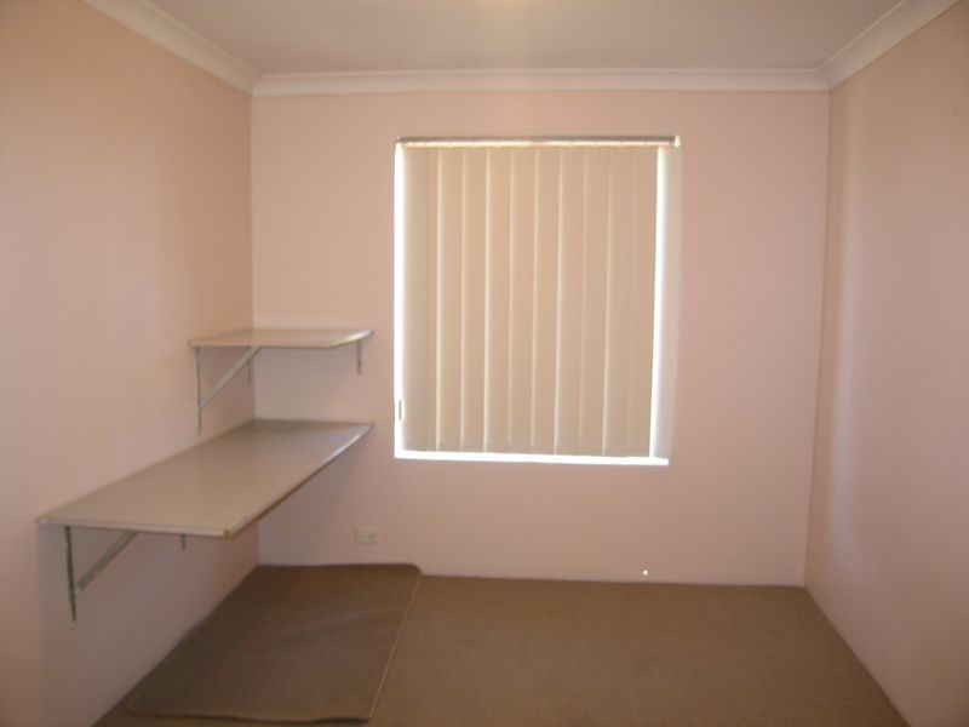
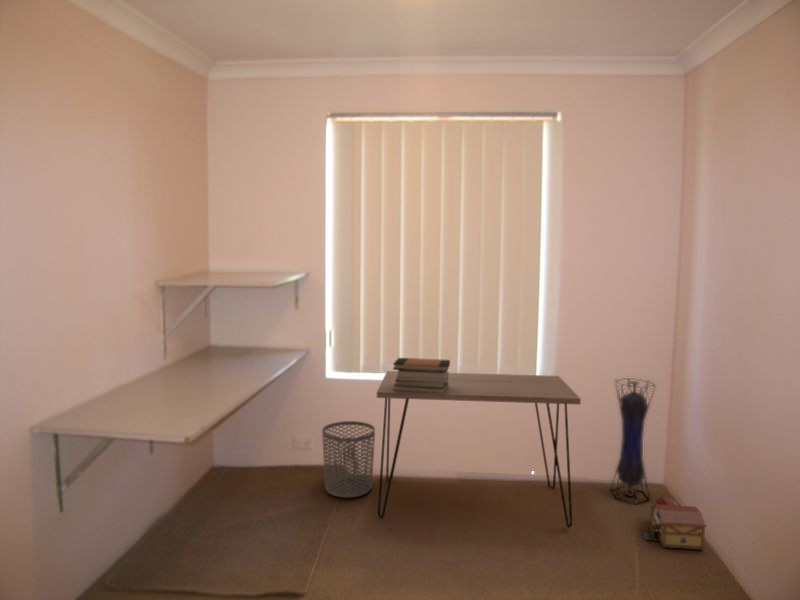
+ waste bin [321,420,376,499]
+ desk [376,370,582,529]
+ book stack [392,357,451,394]
+ toy house [640,496,708,550]
+ lantern [609,377,657,505]
